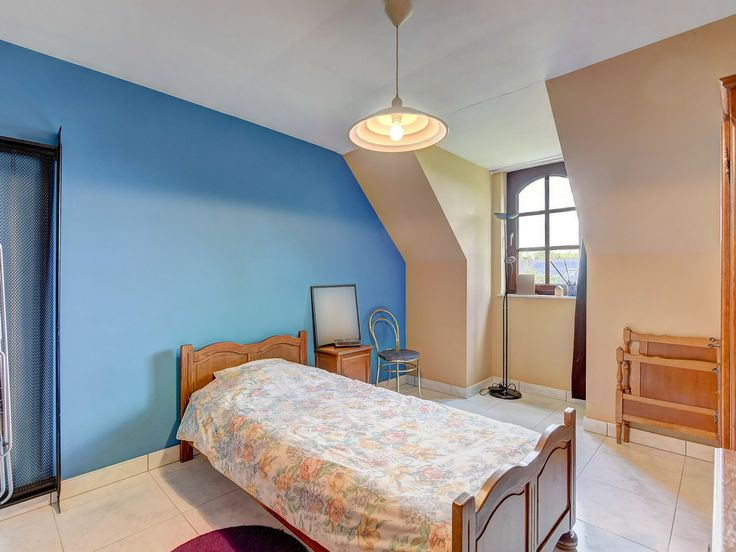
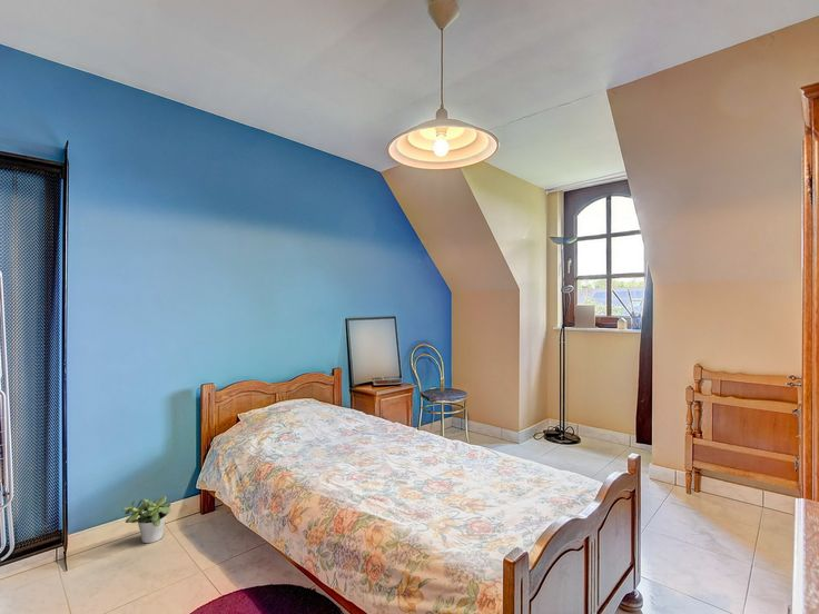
+ potted plant [121,495,172,544]
